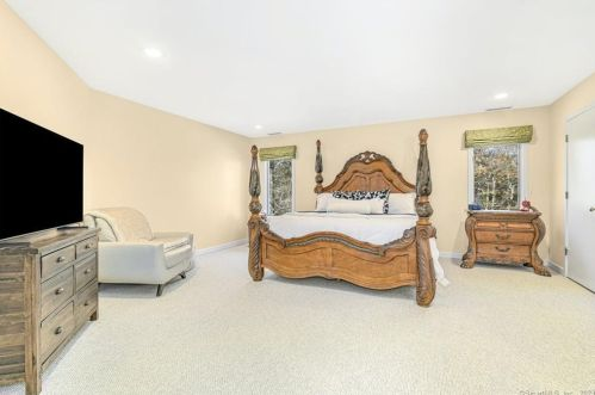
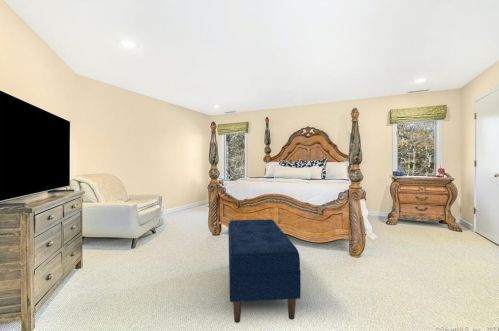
+ bench [227,218,302,324]
